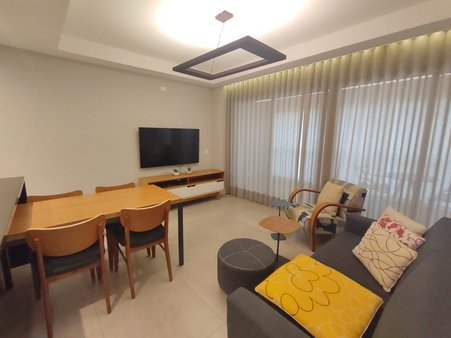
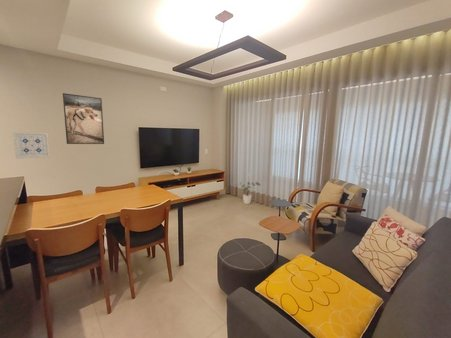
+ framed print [62,92,105,145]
+ wall art [12,131,51,160]
+ house plant [238,181,261,205]
